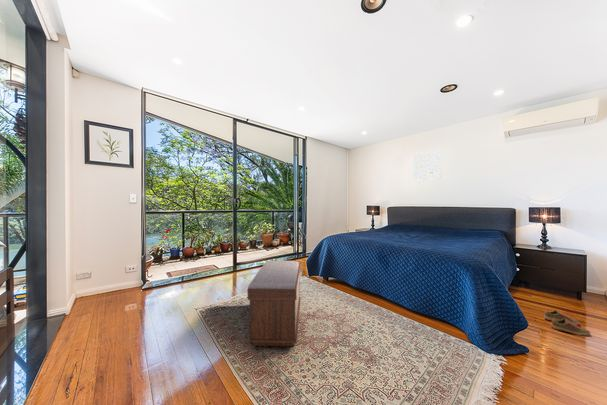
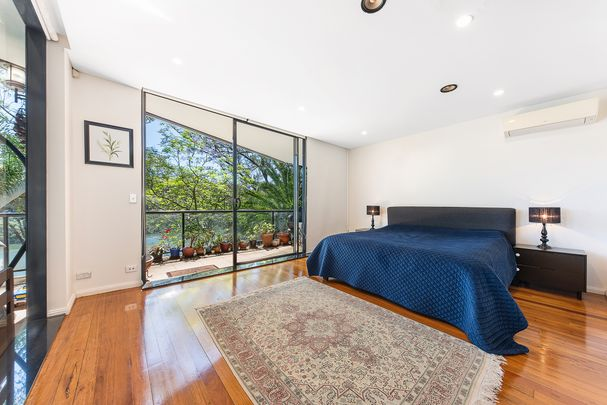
- wall art [413,151,443,181]
- bench [246,260,302,347]
- shoe [543,309,591,337]
